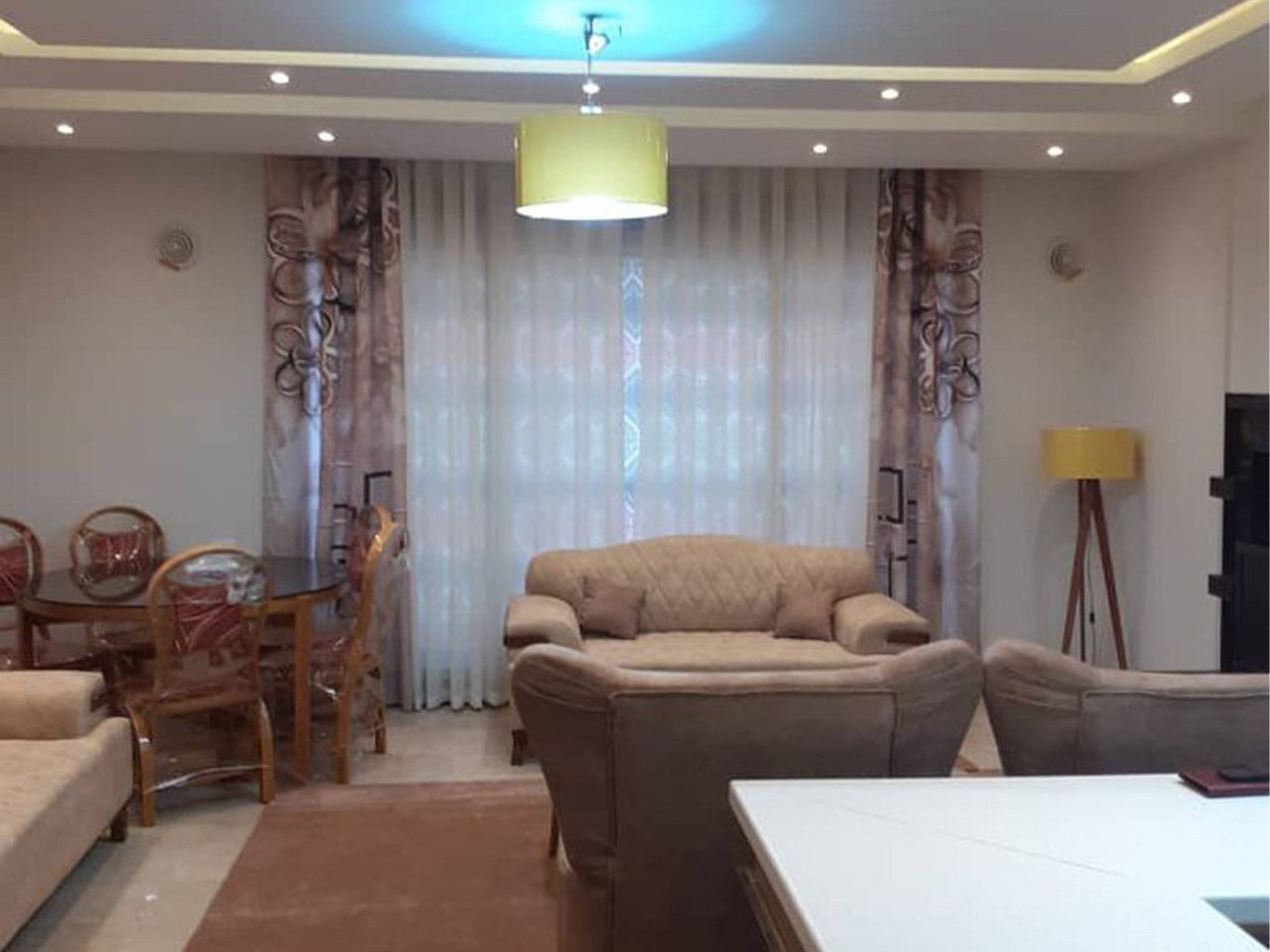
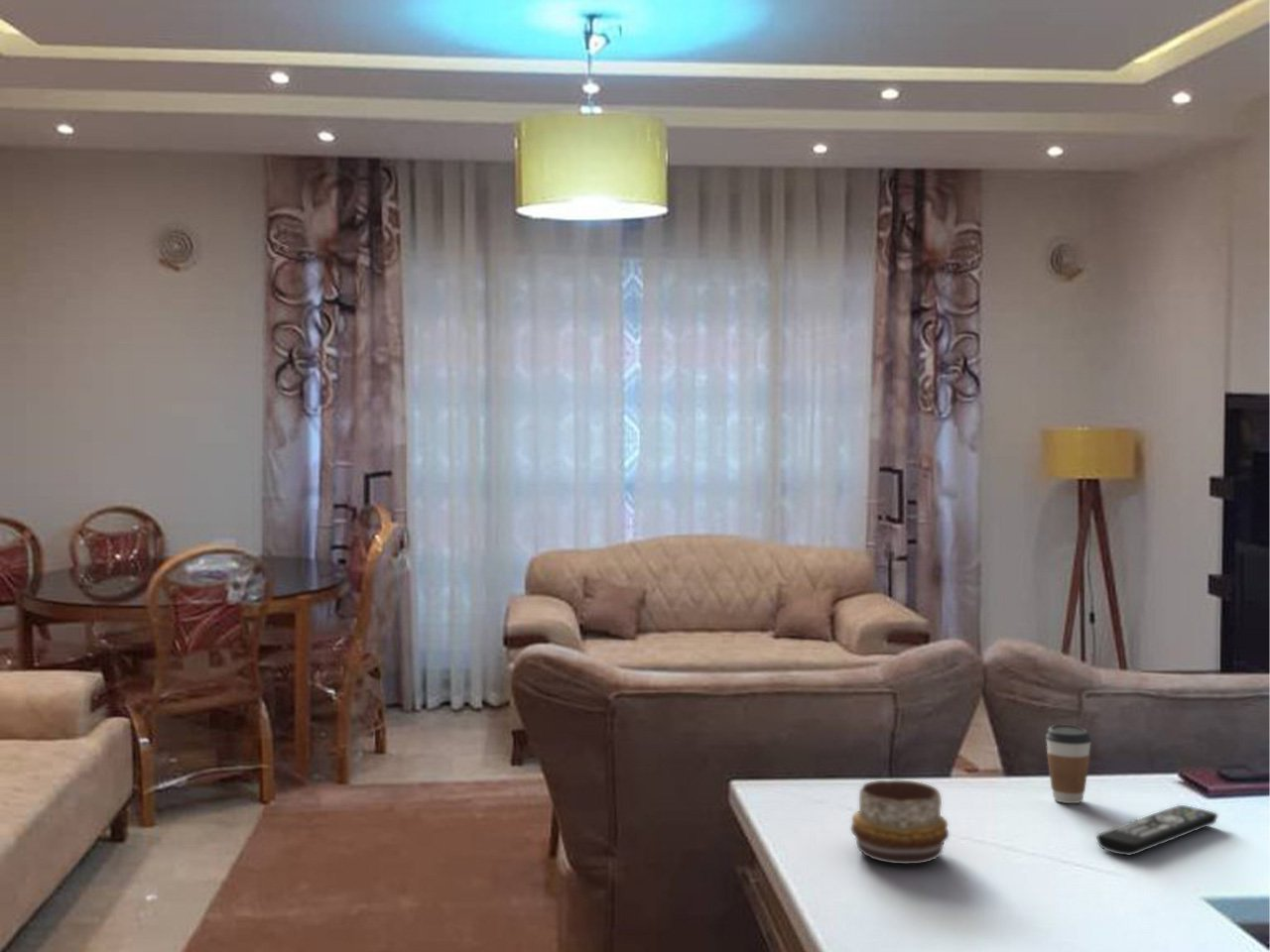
+ remote control [1095,804,1218,857]
+ decorative bowl [850,779,950,865]
+ coffee cup [1045,724,1092,804]
